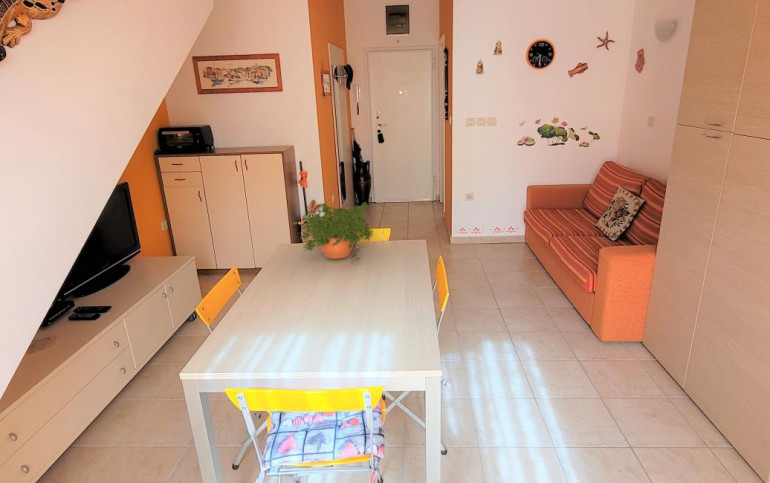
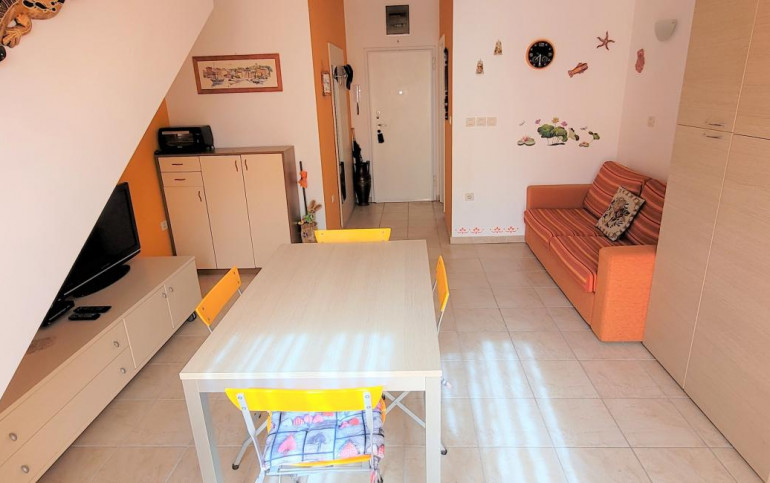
- potted plant [299,200,373,265]
